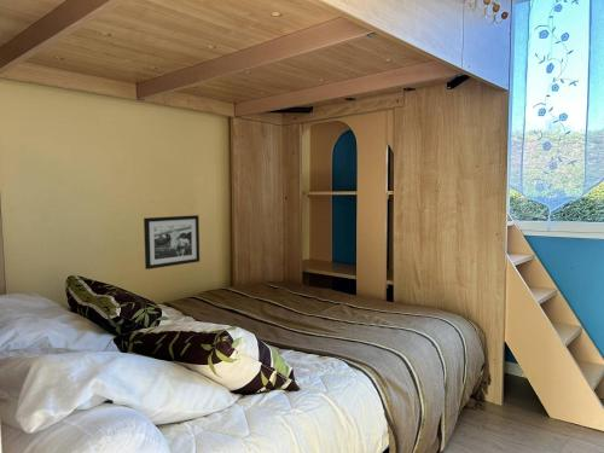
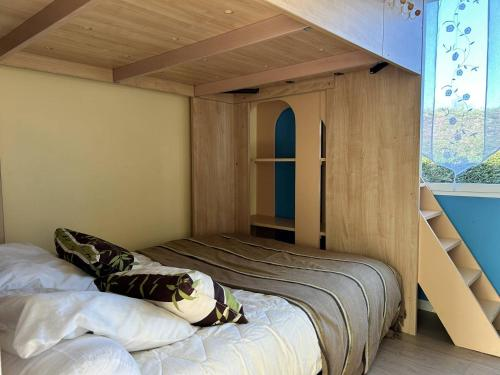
- picture frame [143,214,201,271]
